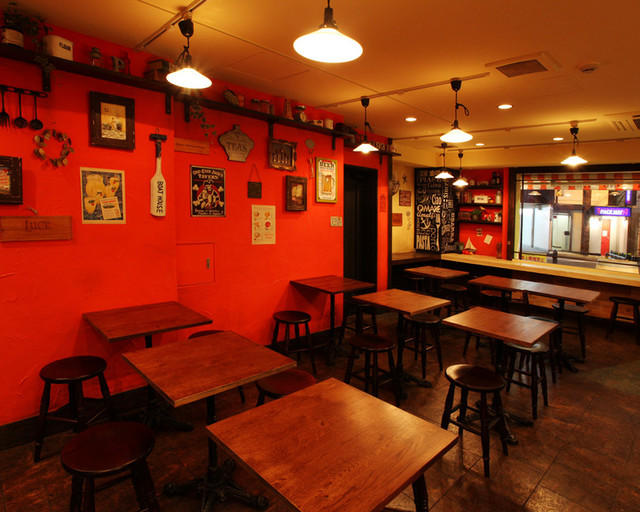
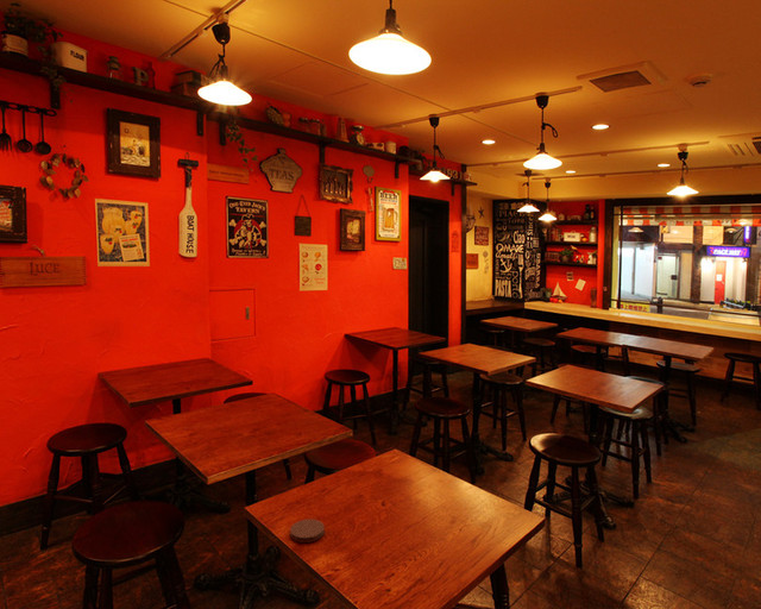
+ coaster [289,517,326,544]
